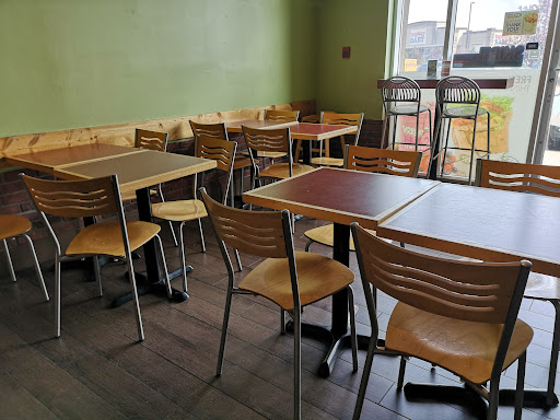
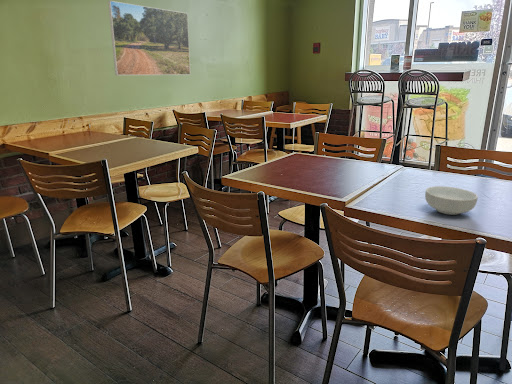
+ cereal bowl [424,185,479,216]
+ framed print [107,0,191,76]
